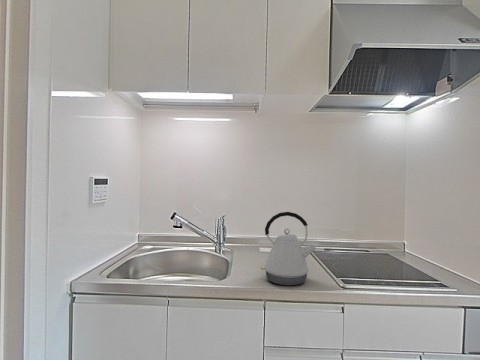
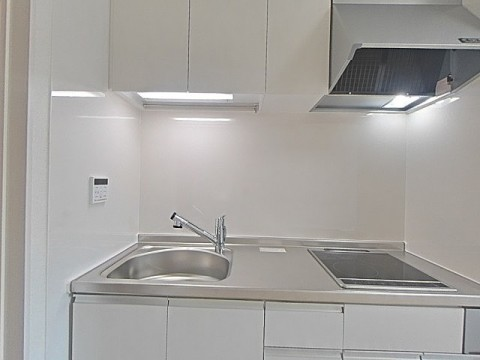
- kettle [260,211,317,286]
